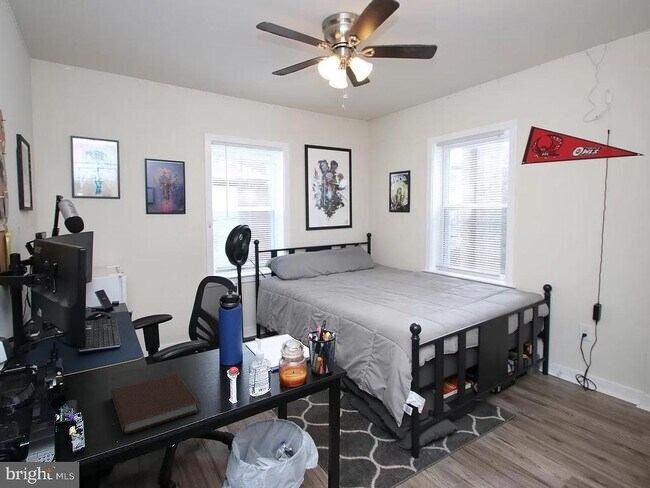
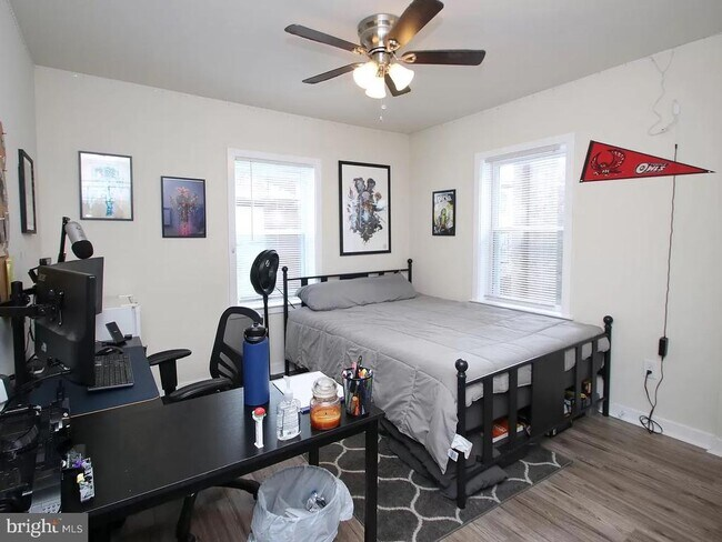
- notebook [110,372,201,436]
